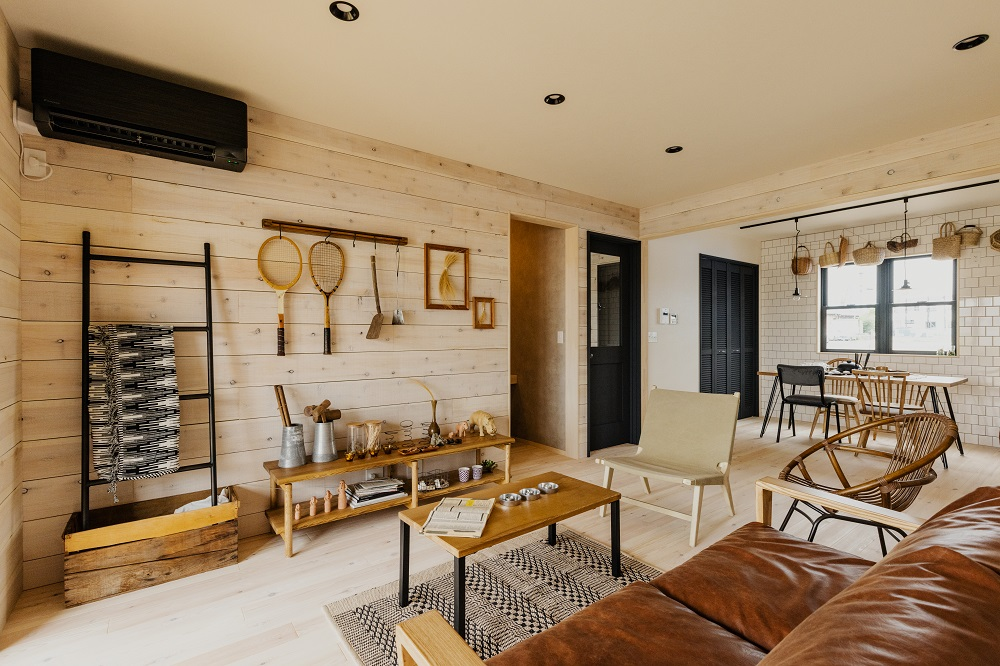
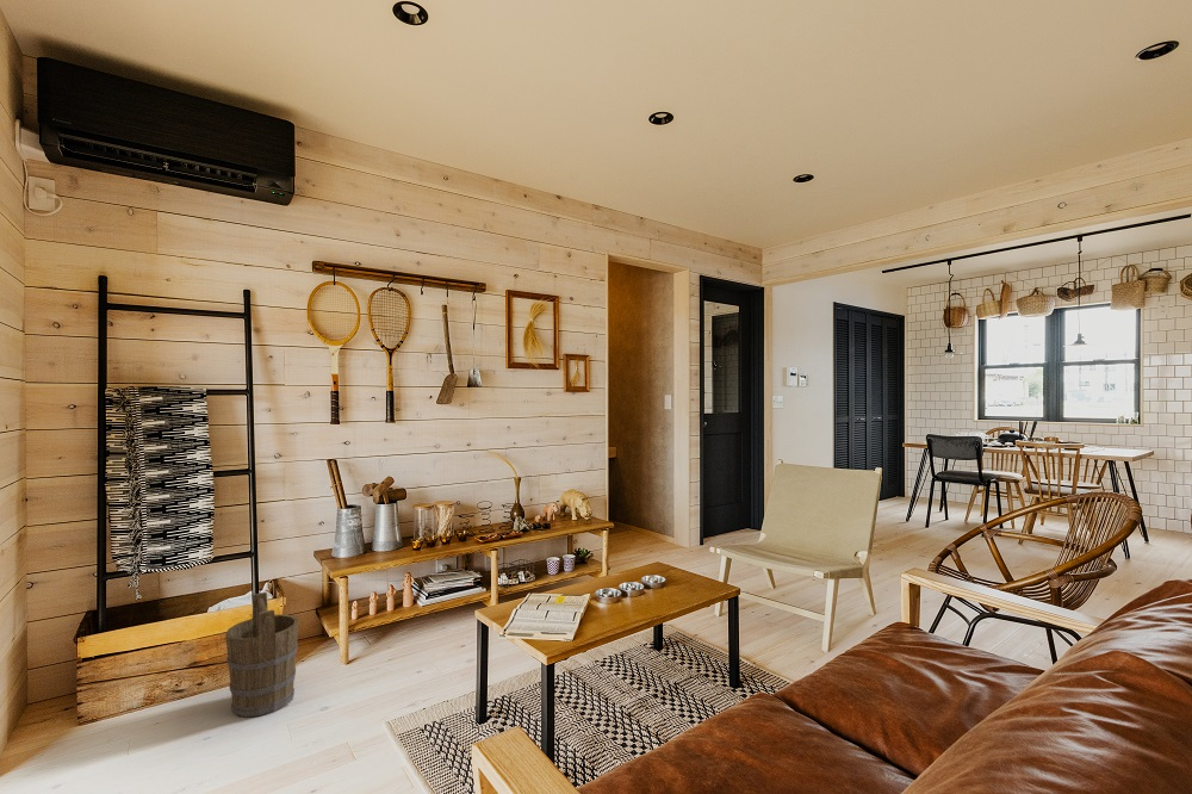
+ bucket [224,591,300,718]
